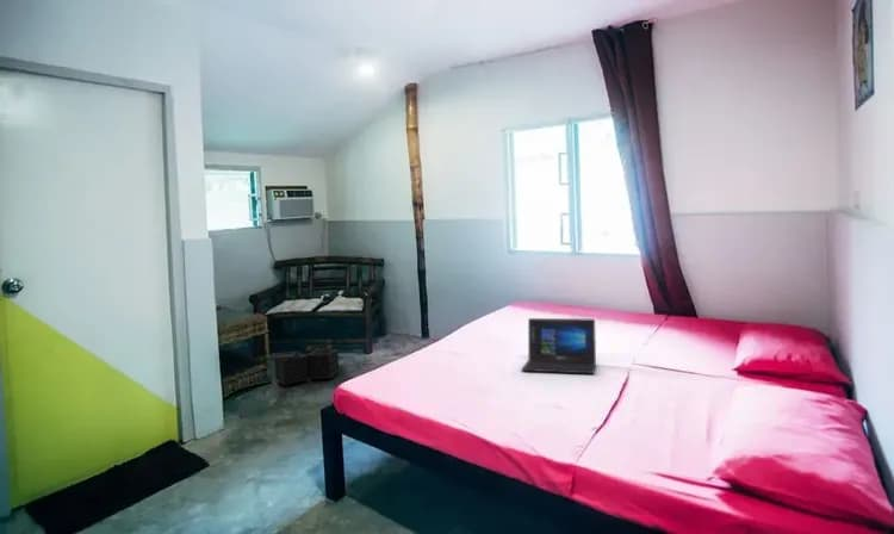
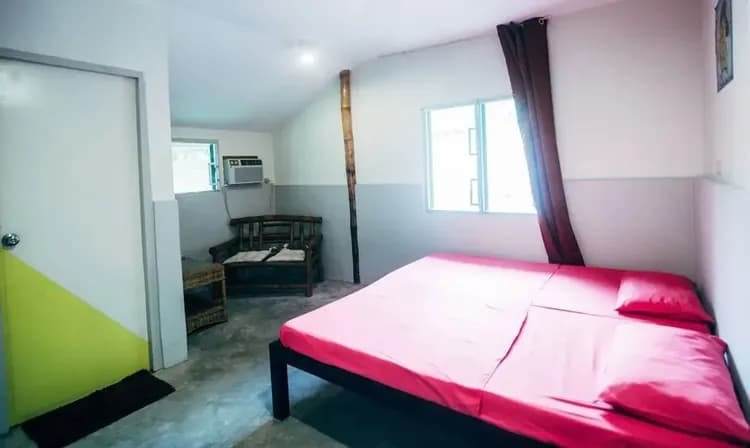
- storage bin [266,343,344,386]
- laptop [520,317,597,374]
